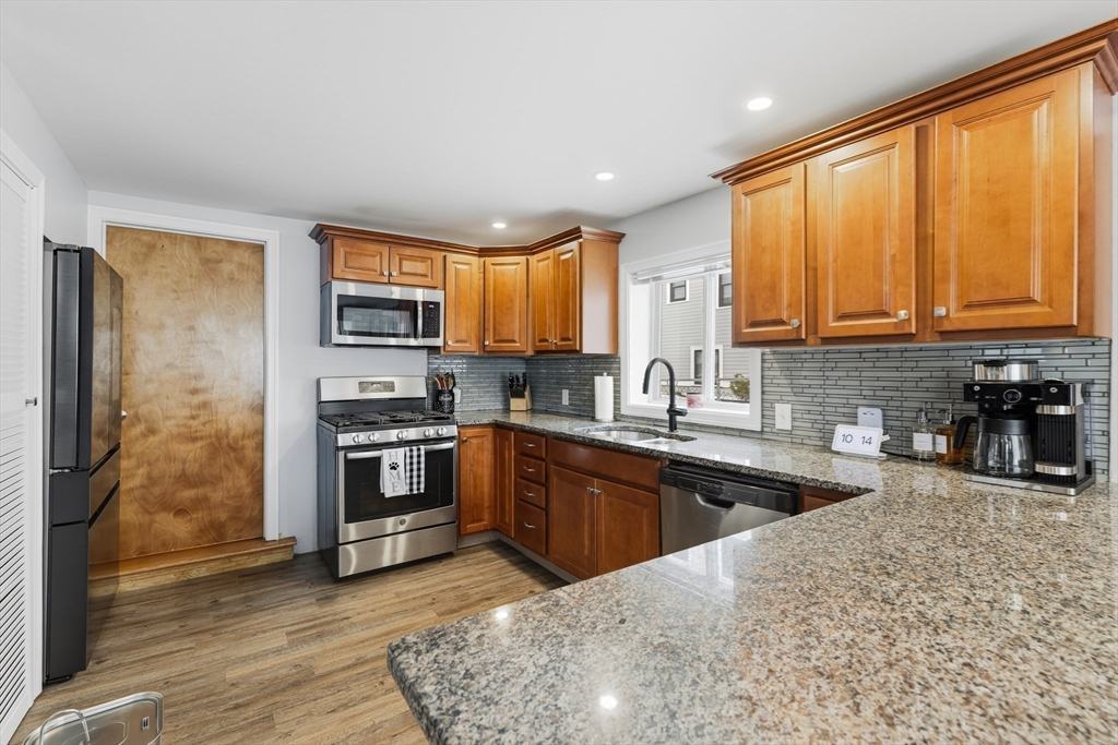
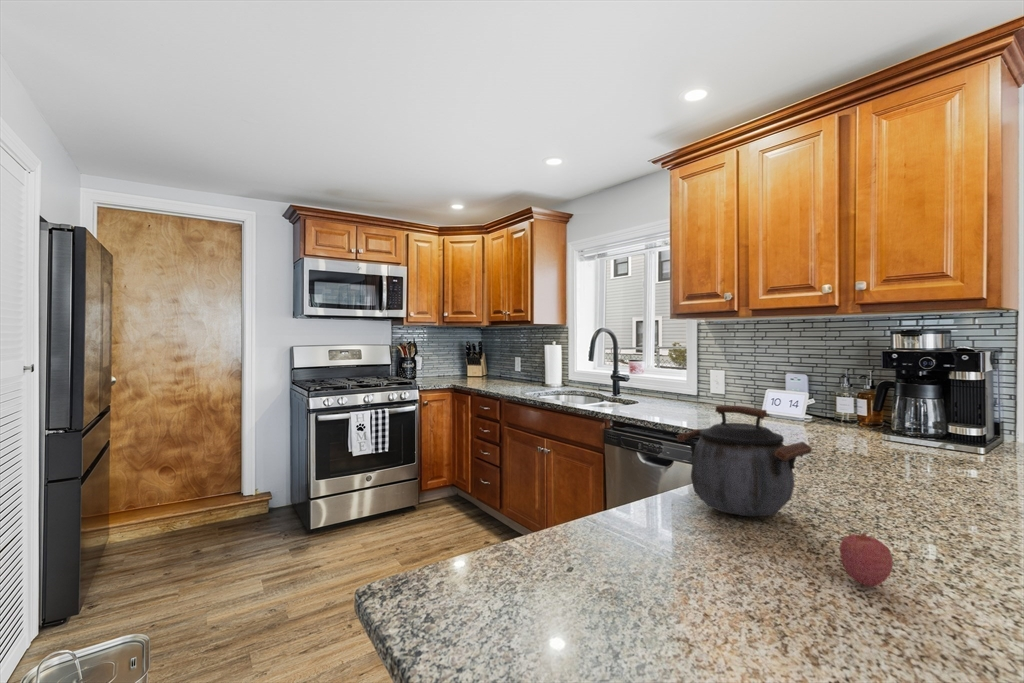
+ fruit [838,532,894,587]
+ kettle [676,404,813,517]
